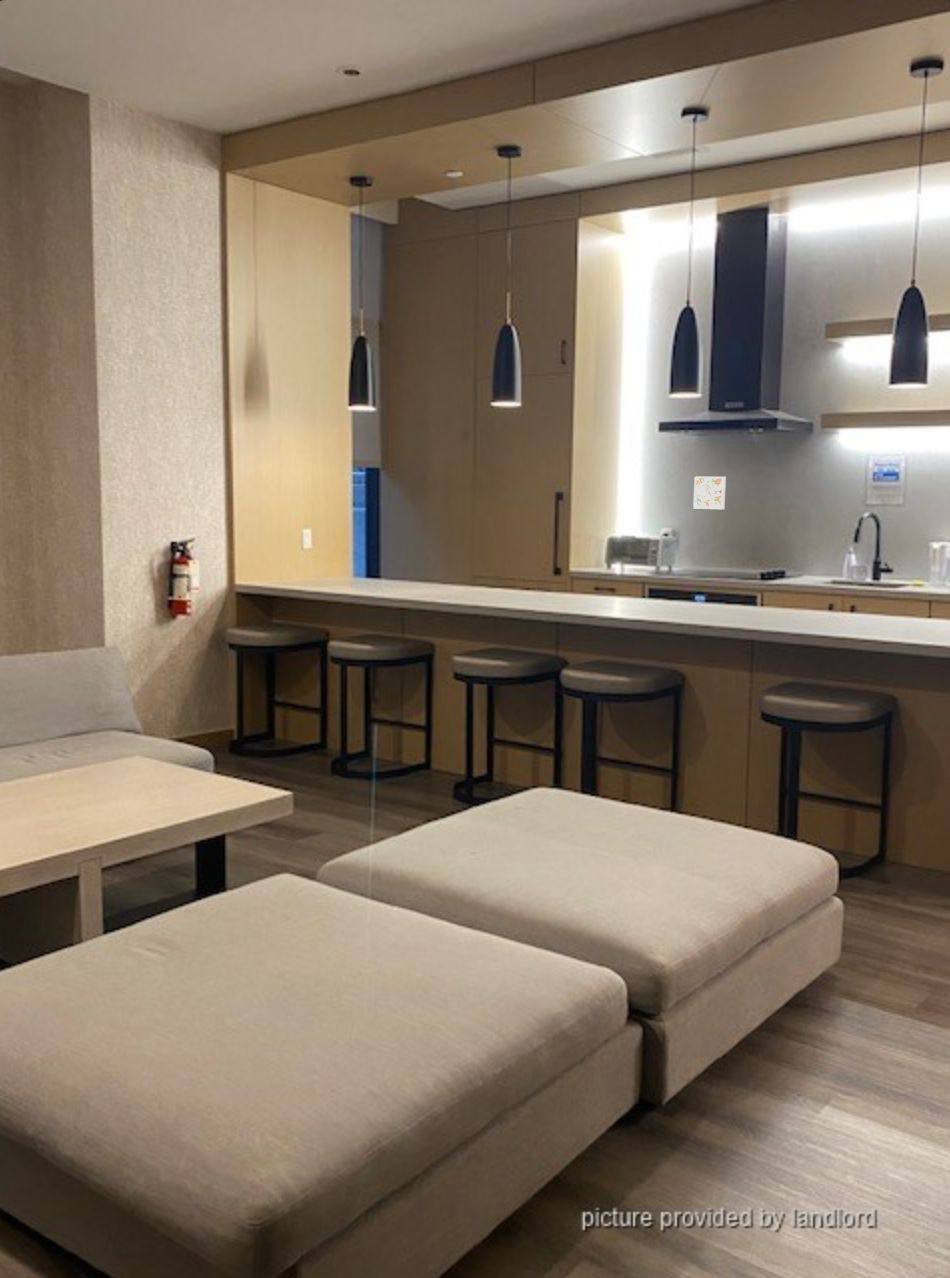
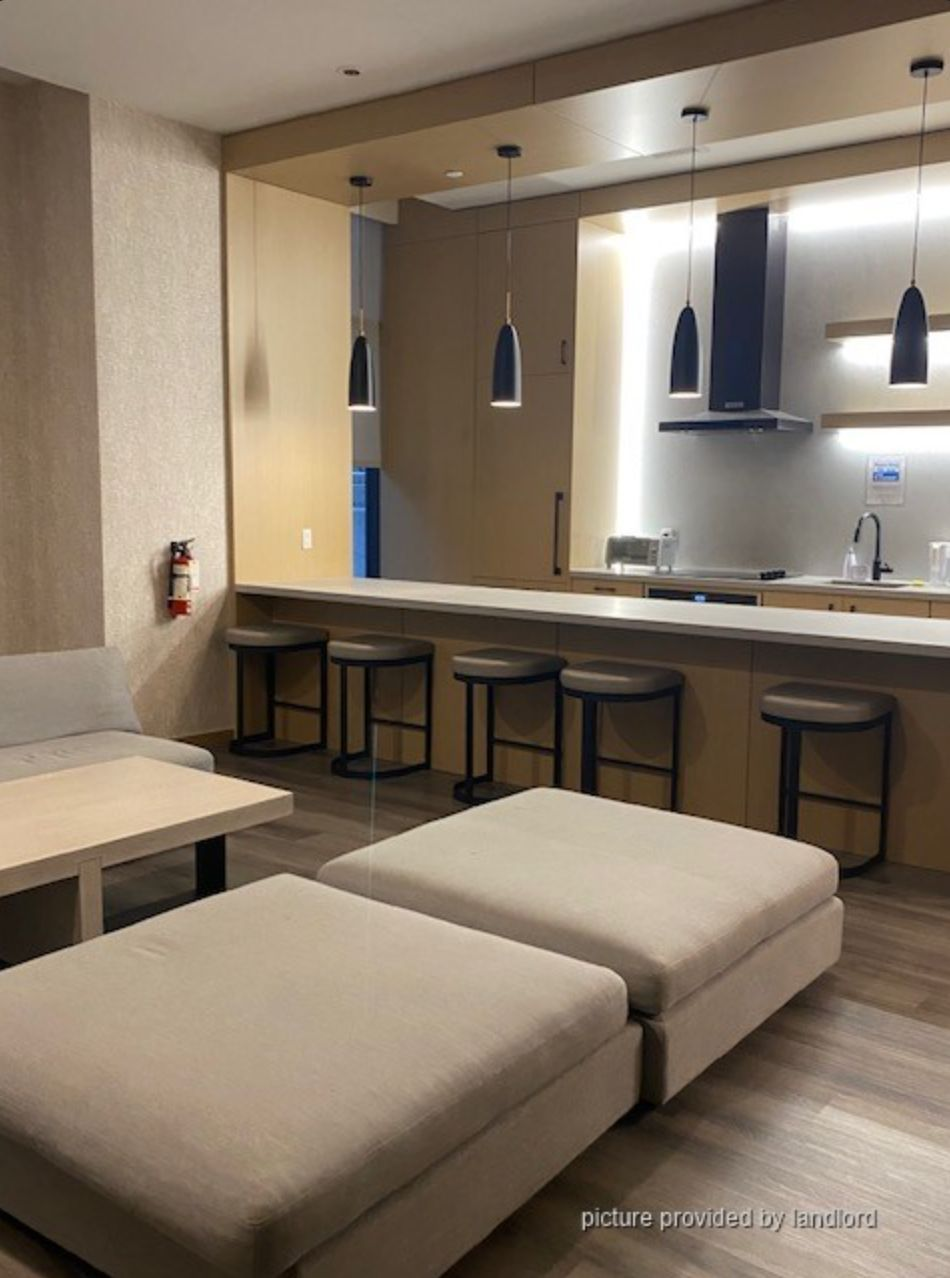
- decorative tile [692,476,727,511]
